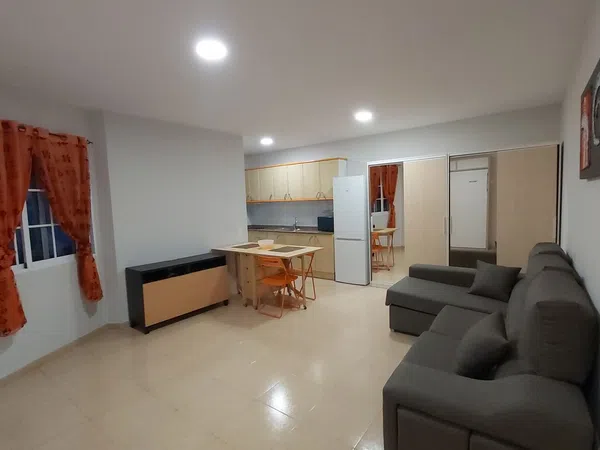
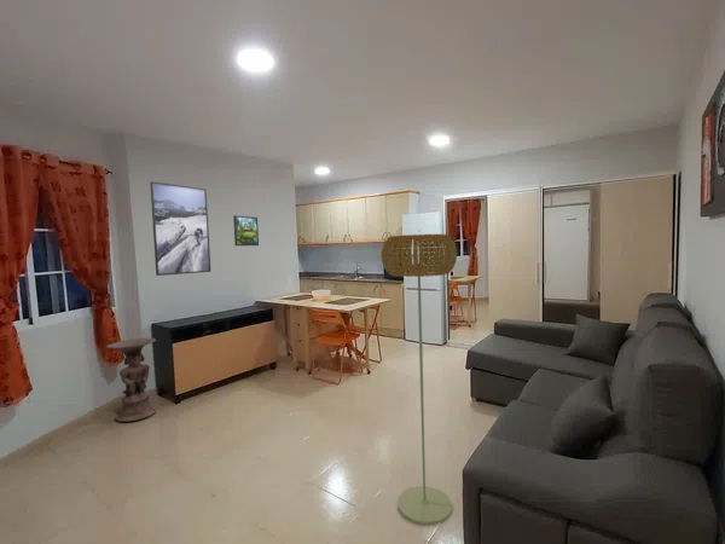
+ pedestal table [105,337,158,423]
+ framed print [232,214,260,247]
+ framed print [149,180,211,277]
+ floor lamp [381,233,458,526]
